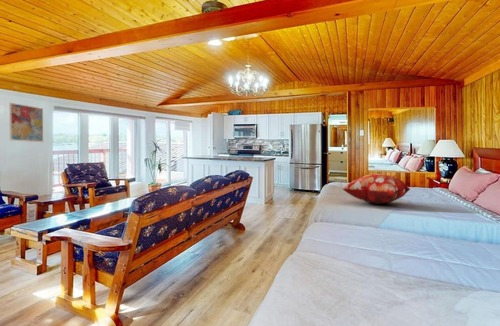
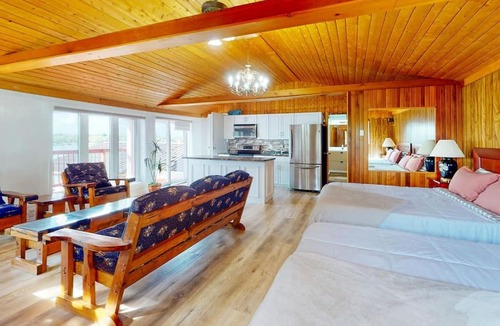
- decorative pillow [342,173,411,205]
- wall art [9,102,44,143]
